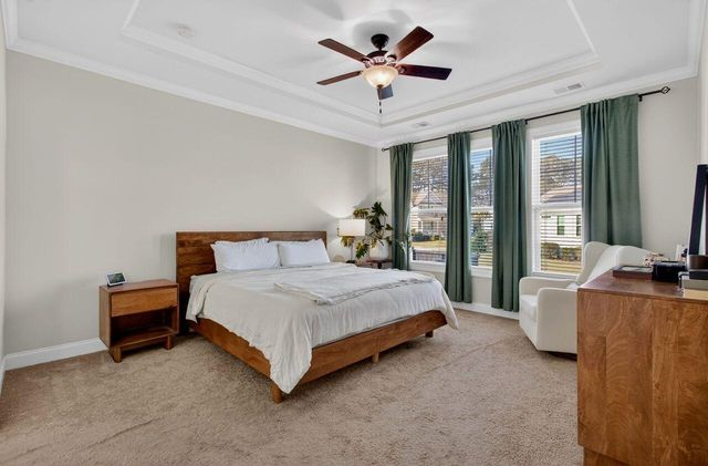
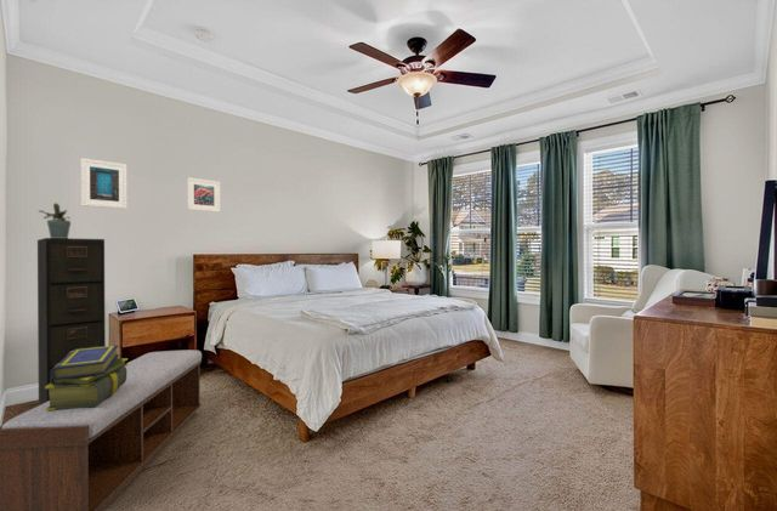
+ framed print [186,176,221,214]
+ bench [0,348,203,511]
+ potted plant [36,201,72,238]
+ filing cabinet [36,237,107,405]
+ stack of books [45,343,129,410]
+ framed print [80,157,129,210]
